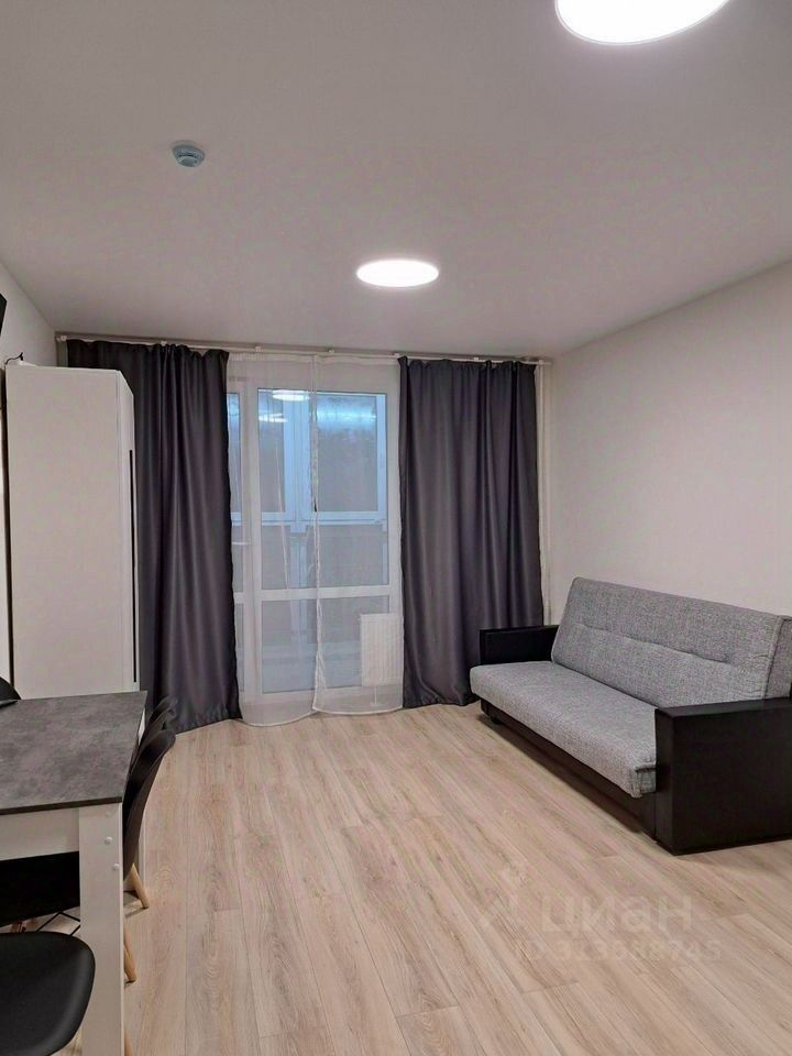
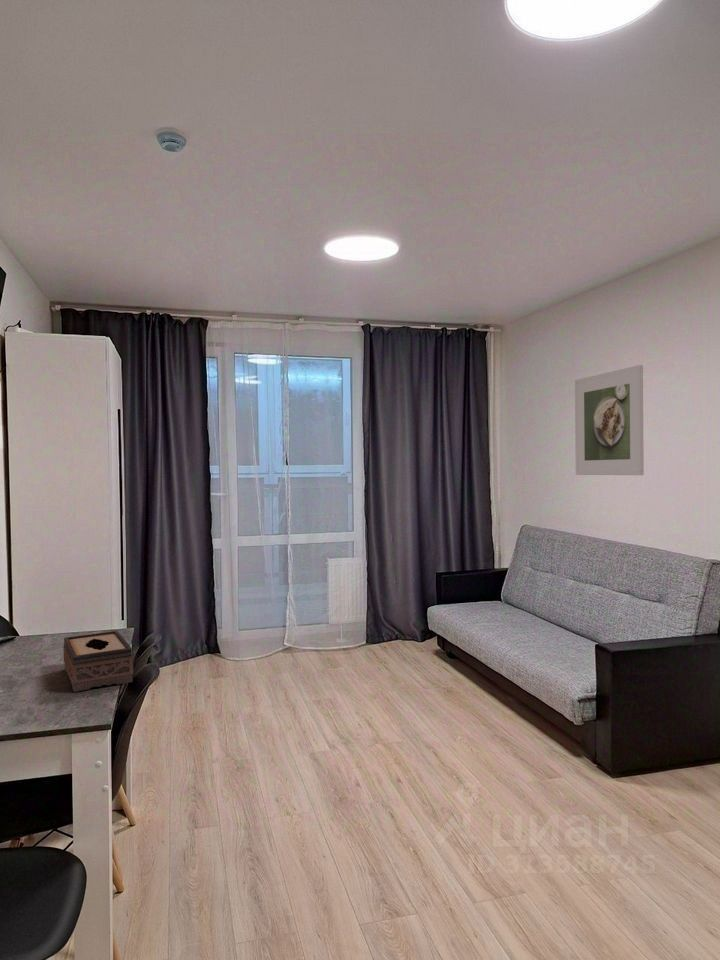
+ tissue box [62,630,134,693]
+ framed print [574,364,645,476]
